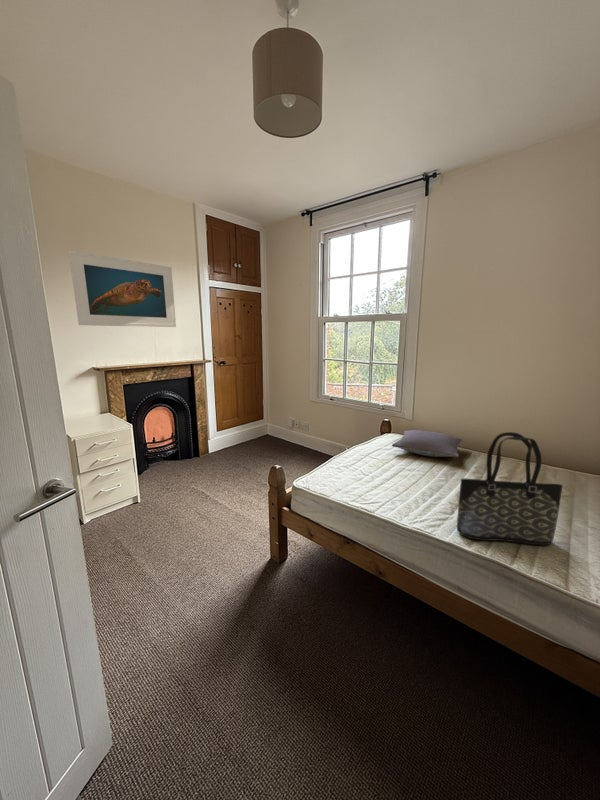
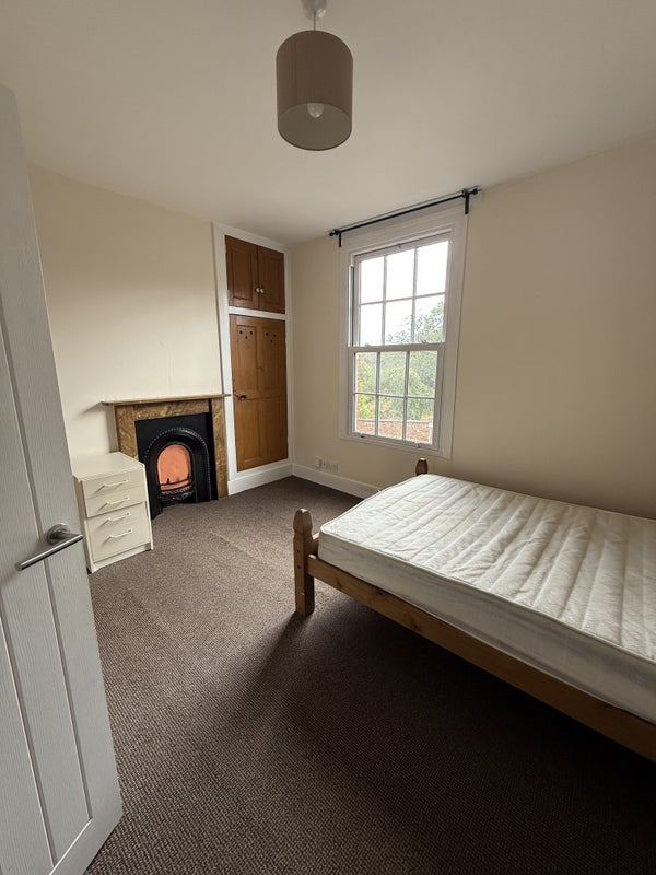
- pillow [391,429,463,458]
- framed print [68,250,177,328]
- tote bag [456,431,564,546]
